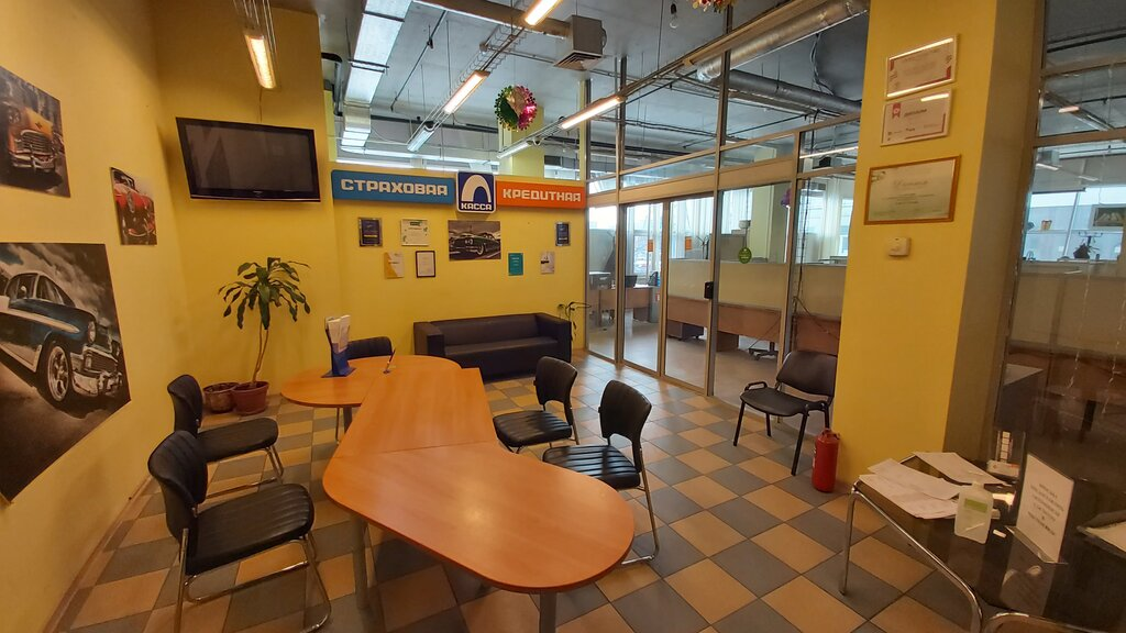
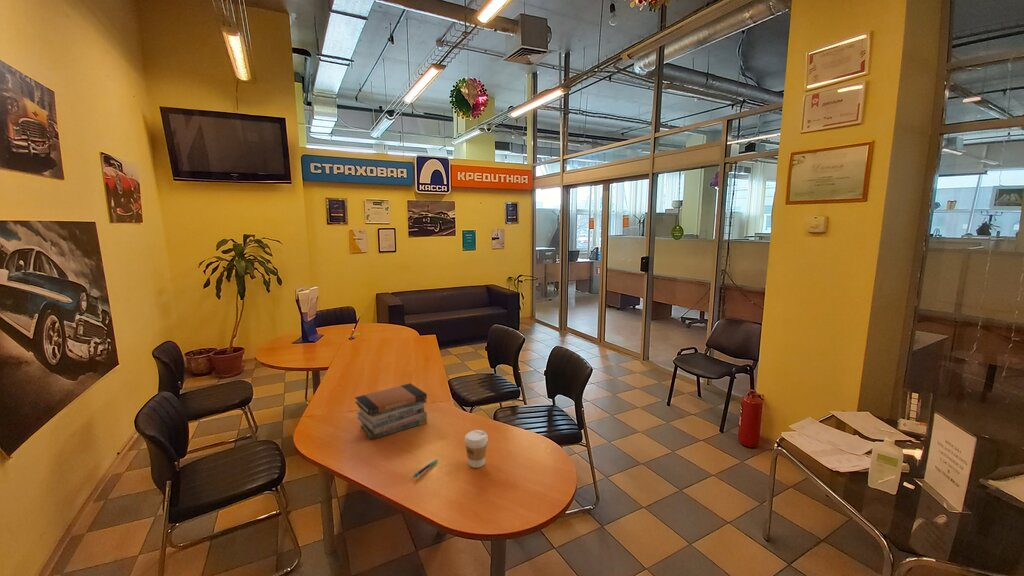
+ pen [412,458,439,479]
+ book stack [354,382,428,440]
+ coffee cup [464,429,489,469]
